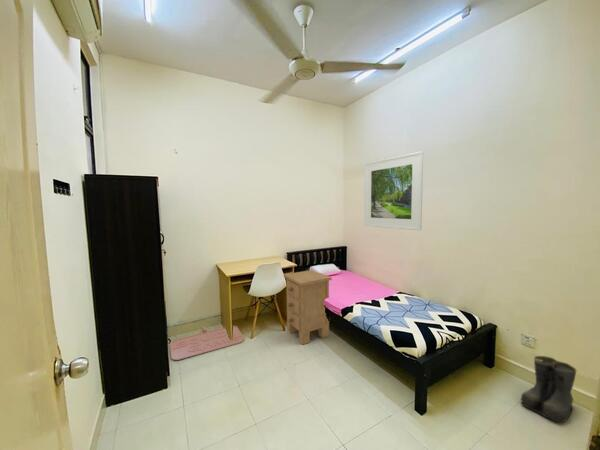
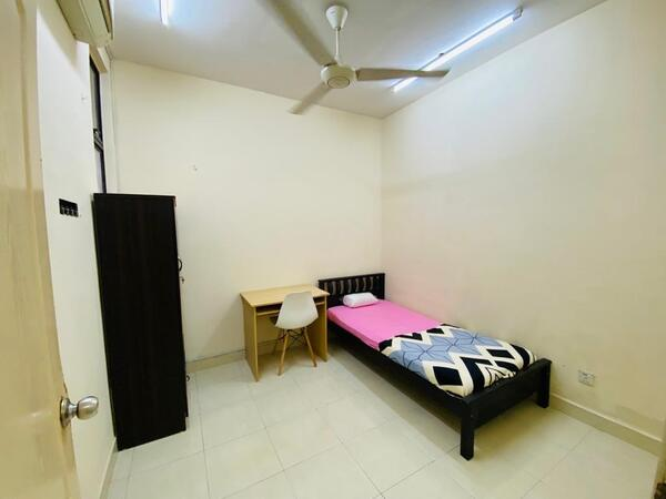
- nightstand [283,269,333,346]
- key chain [169,325,245,361]
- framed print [363,150,424,232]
- boots [520,355,577,424]
